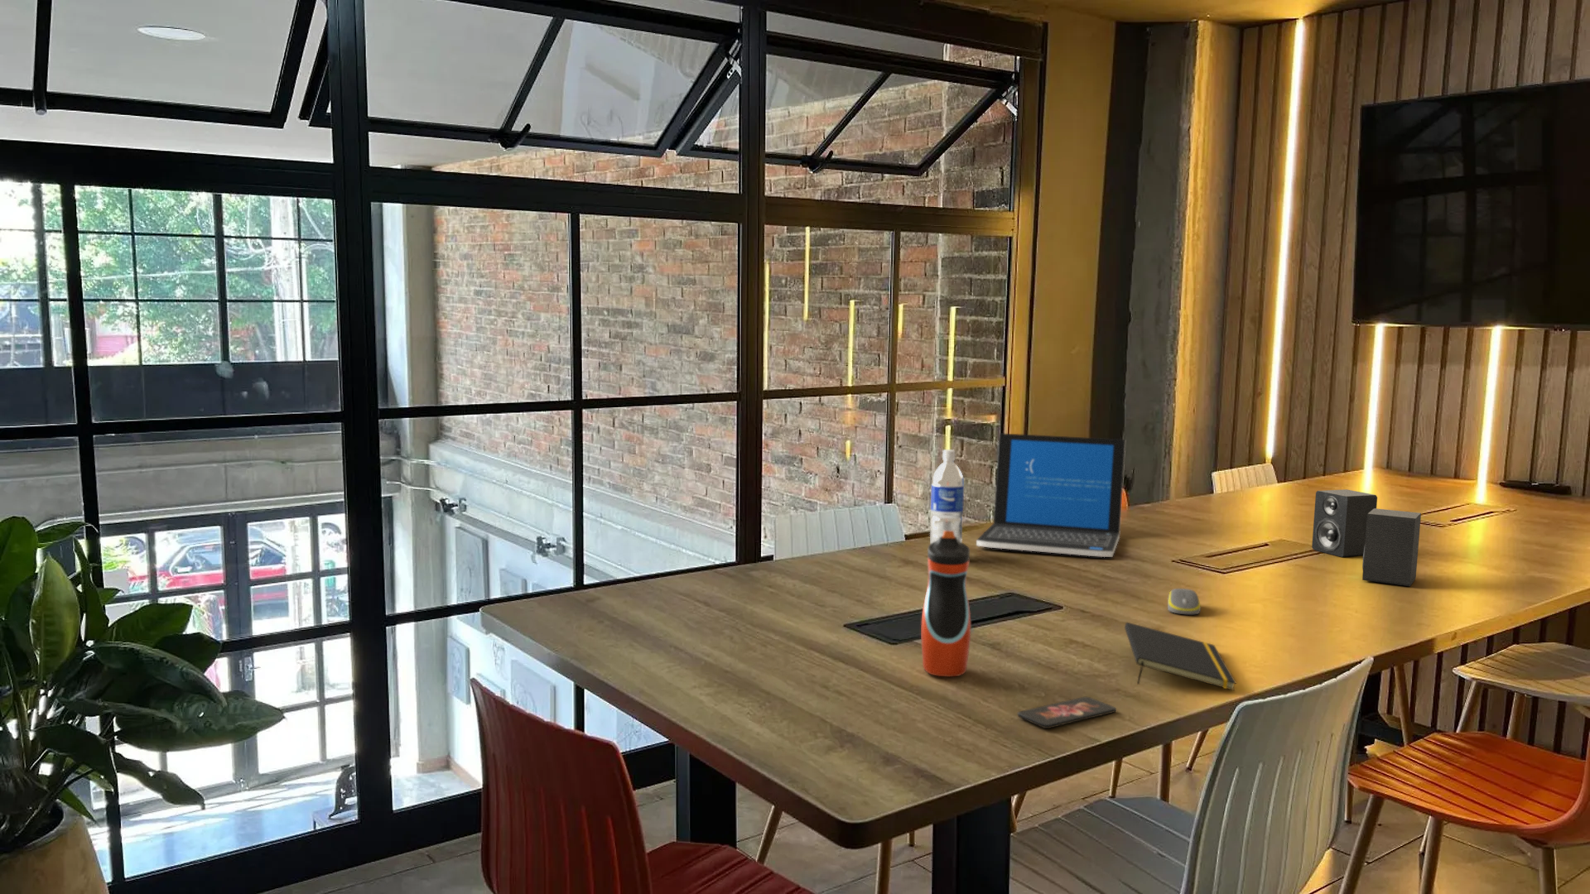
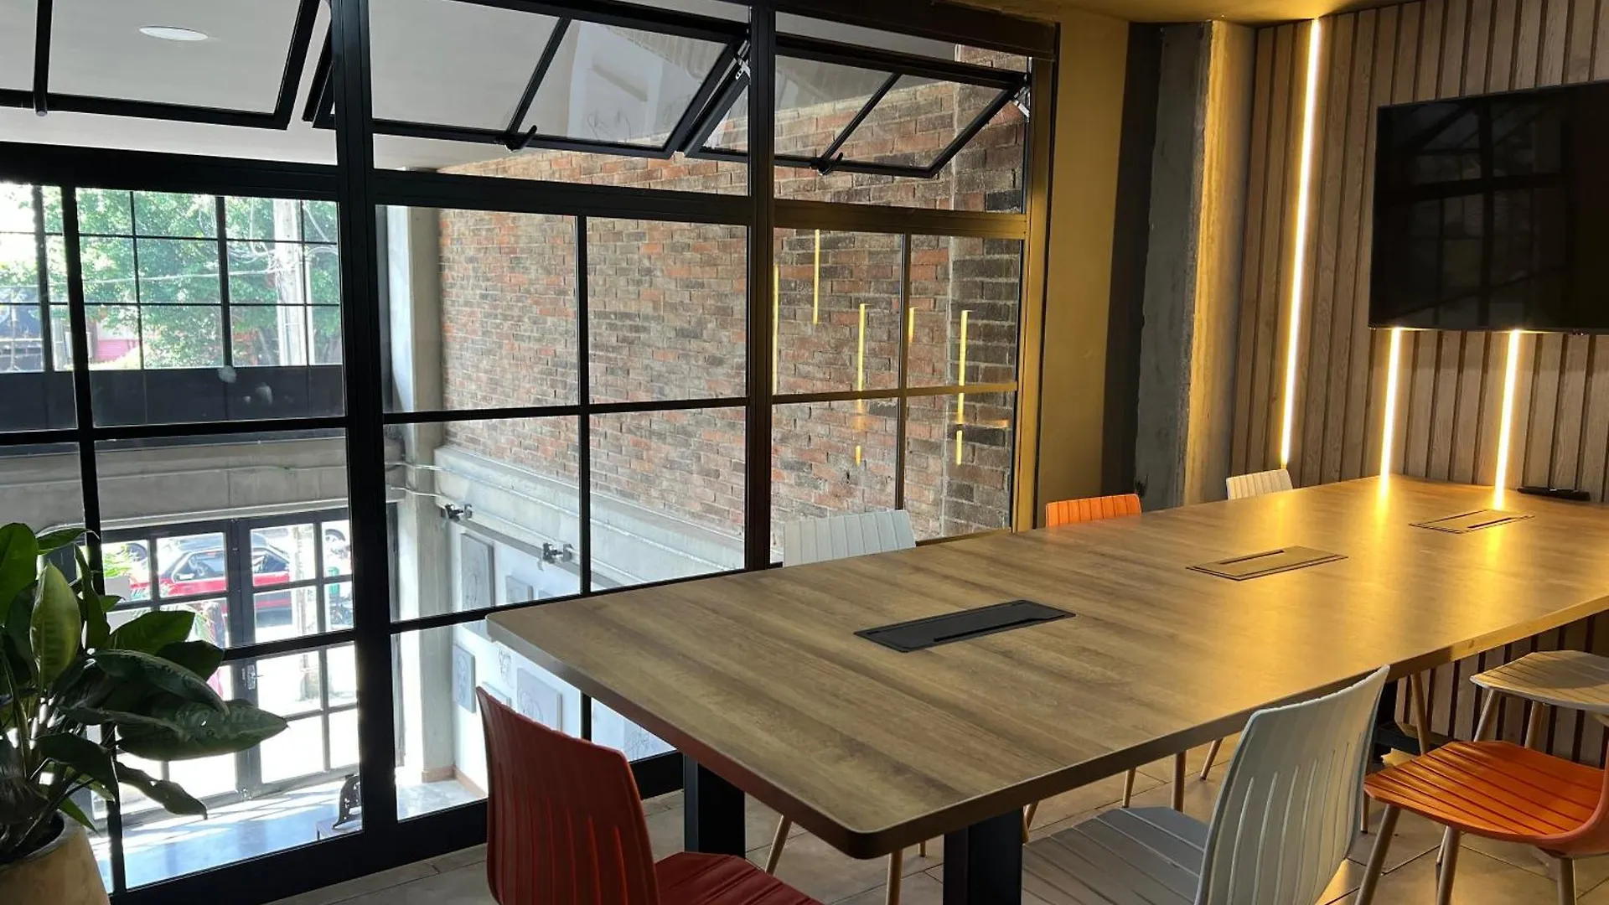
- water bottle [929,449,964,545]
- laptop [975,432,1126,558]
- computer mouse [1166,587,1201,615]
- notepad [1124,622,1237,691]
- water bottle [921,531,972,677]
- speaker [1310,488,1422,587]
- smartphone [1017,696,1117,729]
